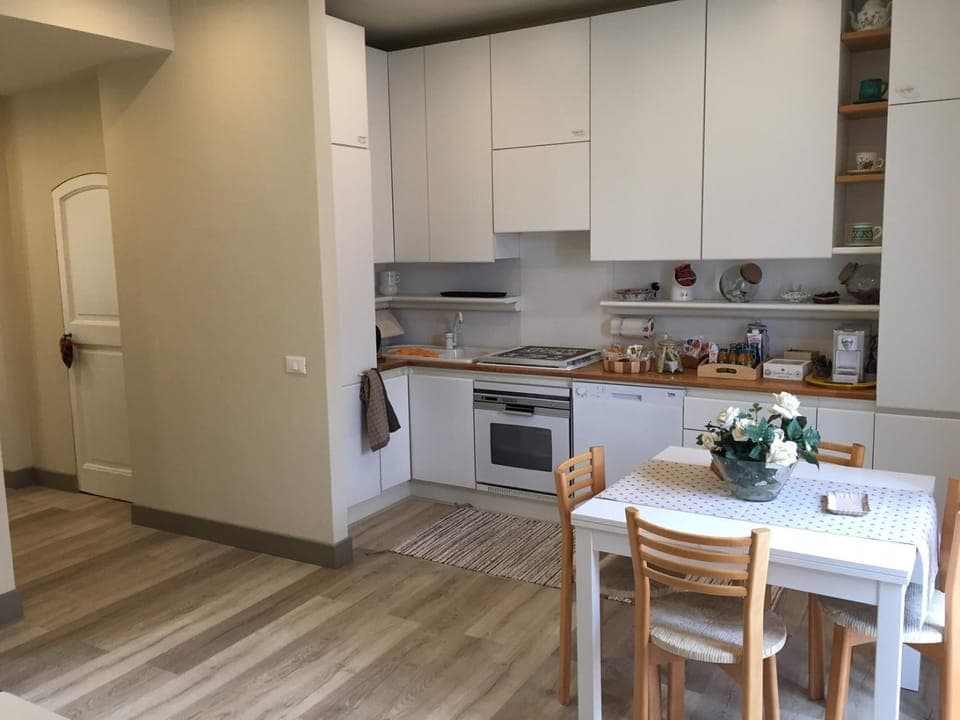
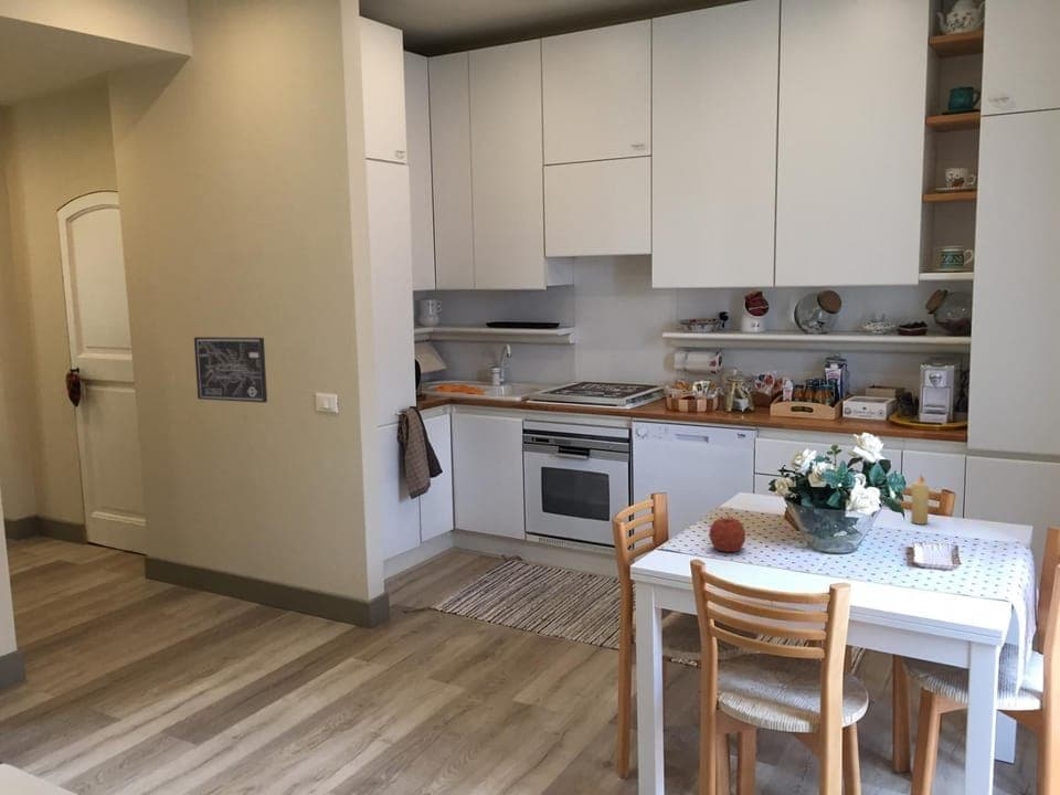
+ candle [910,474,930,526]
+ wall art [193,336,268,404]
+ fruit [708,515,746,553]
